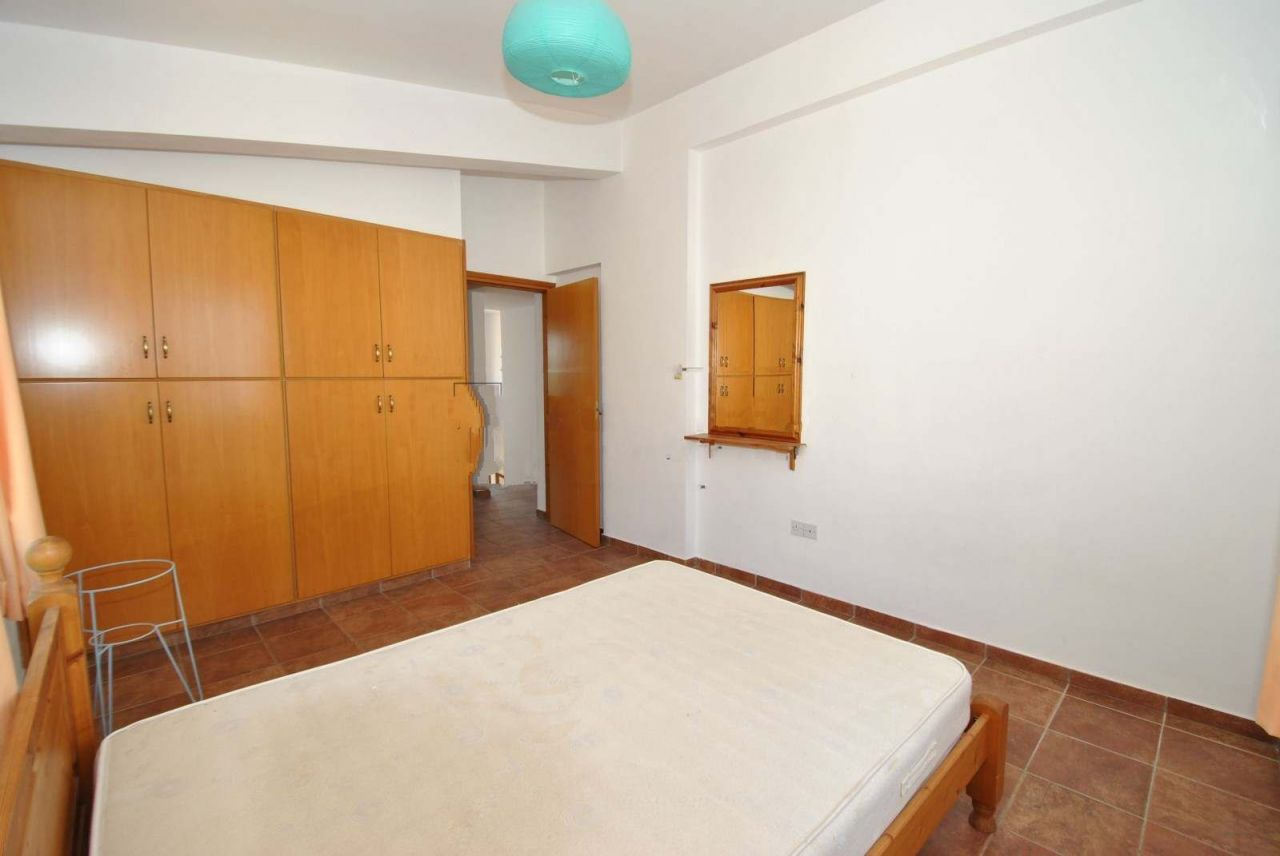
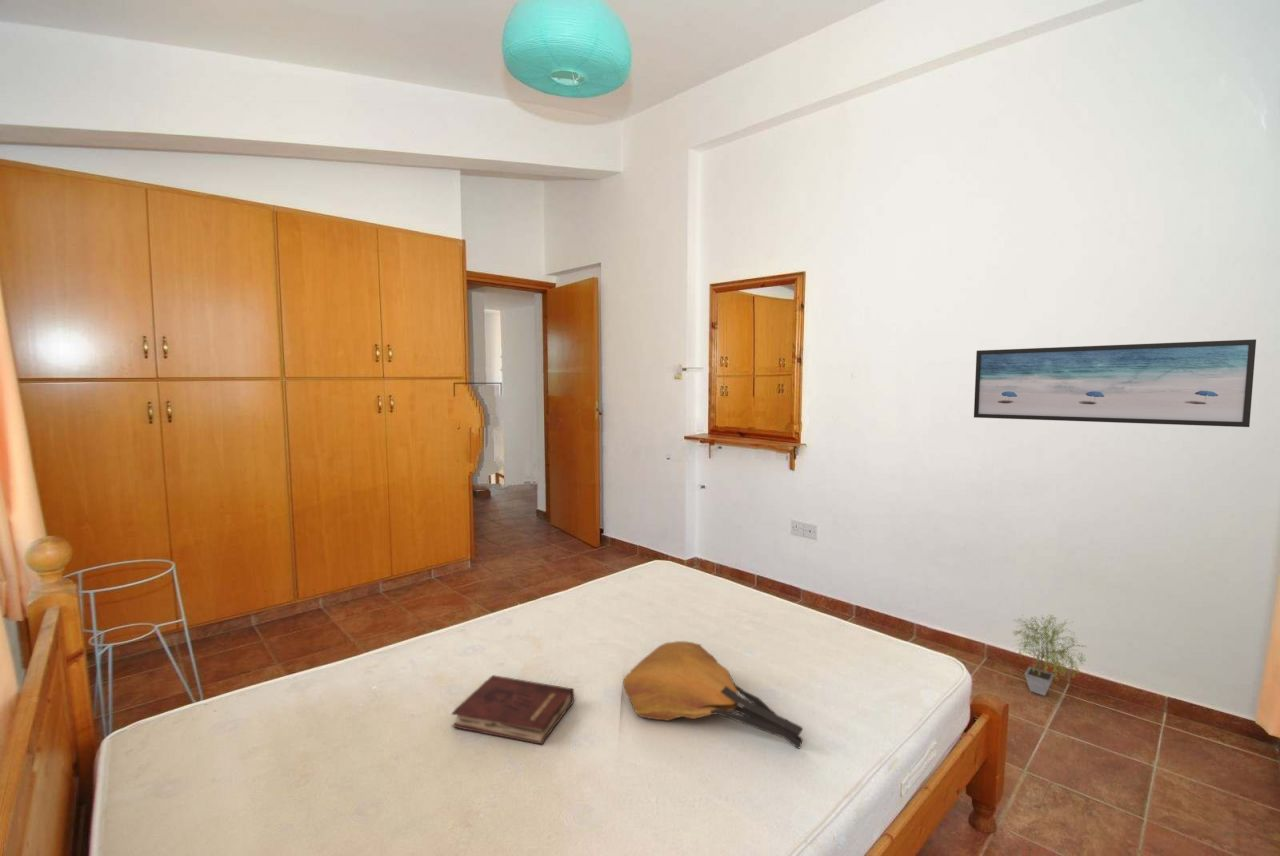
+ potted plant [1012,614,1088,697]
+ wall art [973,338,1257,428]
+ hardback book [451,674,575,746]
+ tote bag [622,640,804,750]
